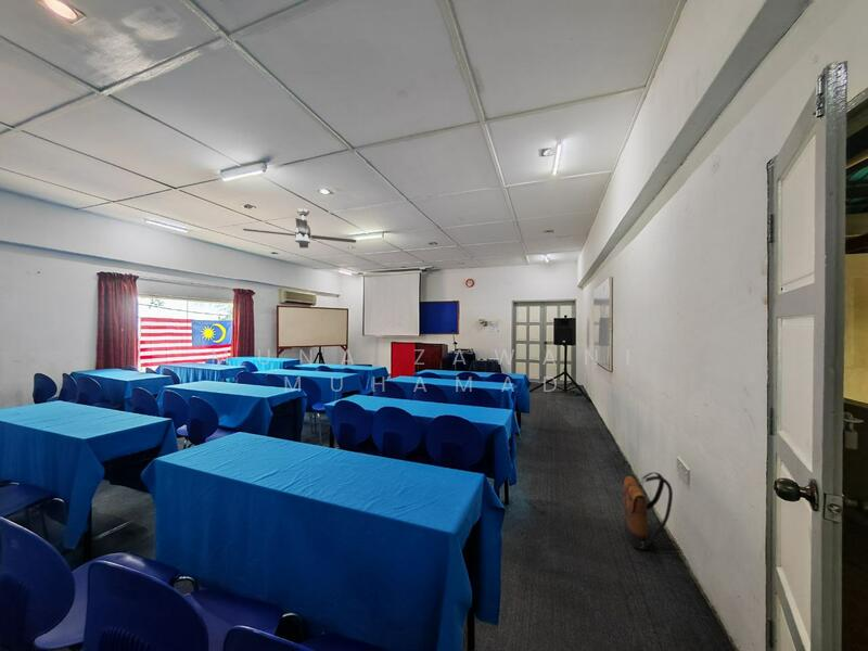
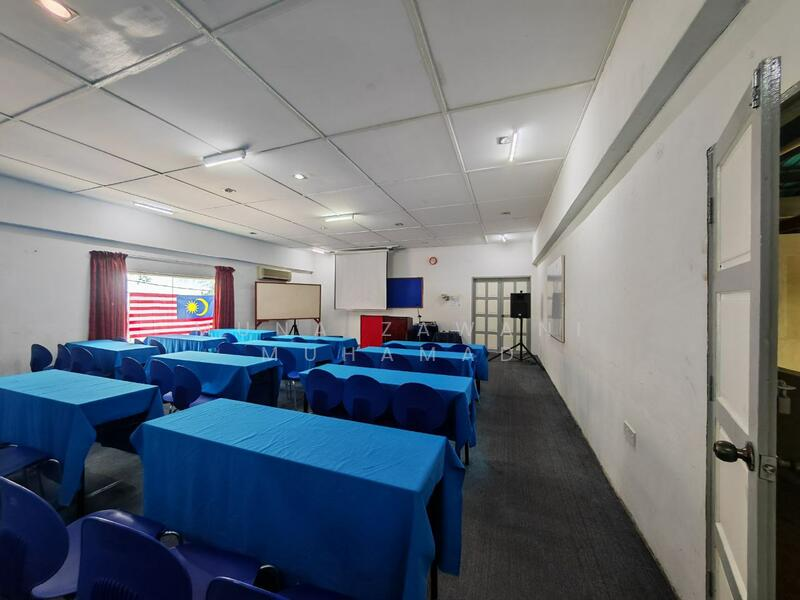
- backpack [622,471,674,551]
- electric fan [242,207,357,248]
